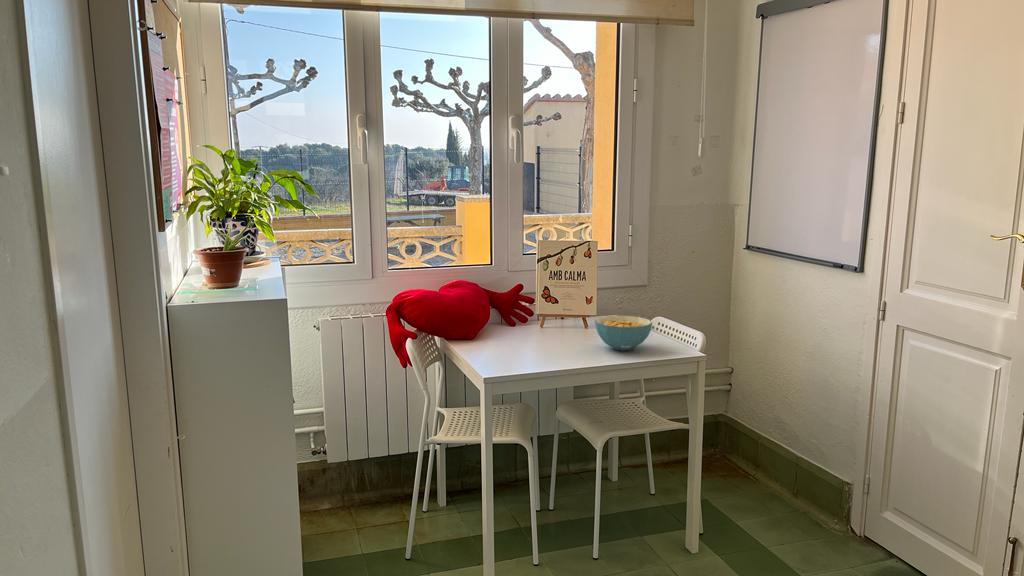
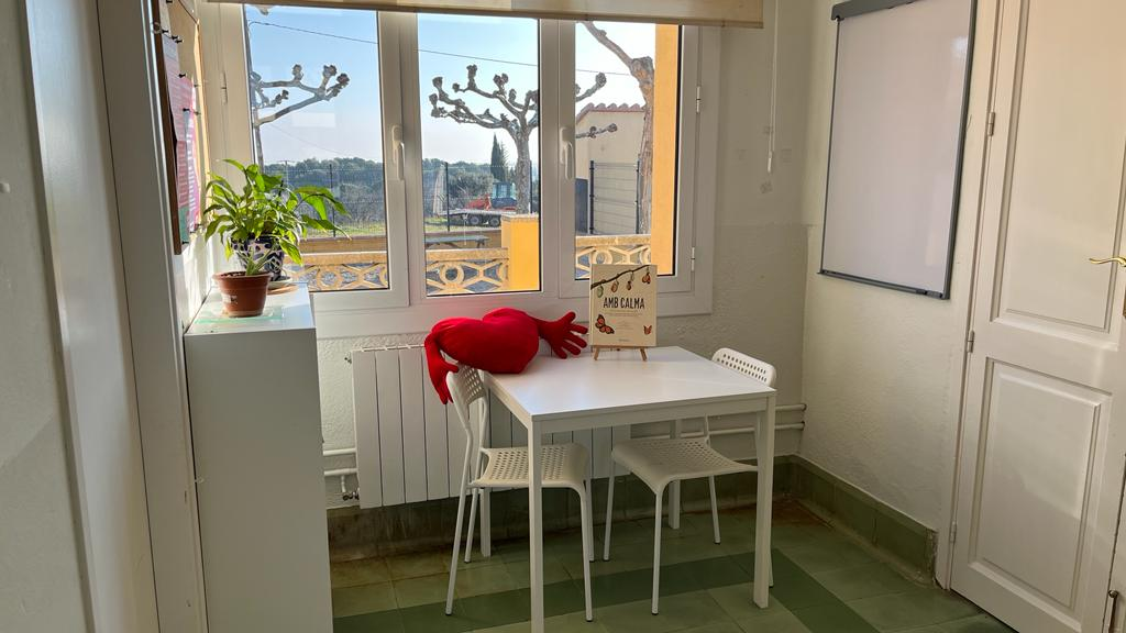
- cereal bowl [594,315,653,351]
